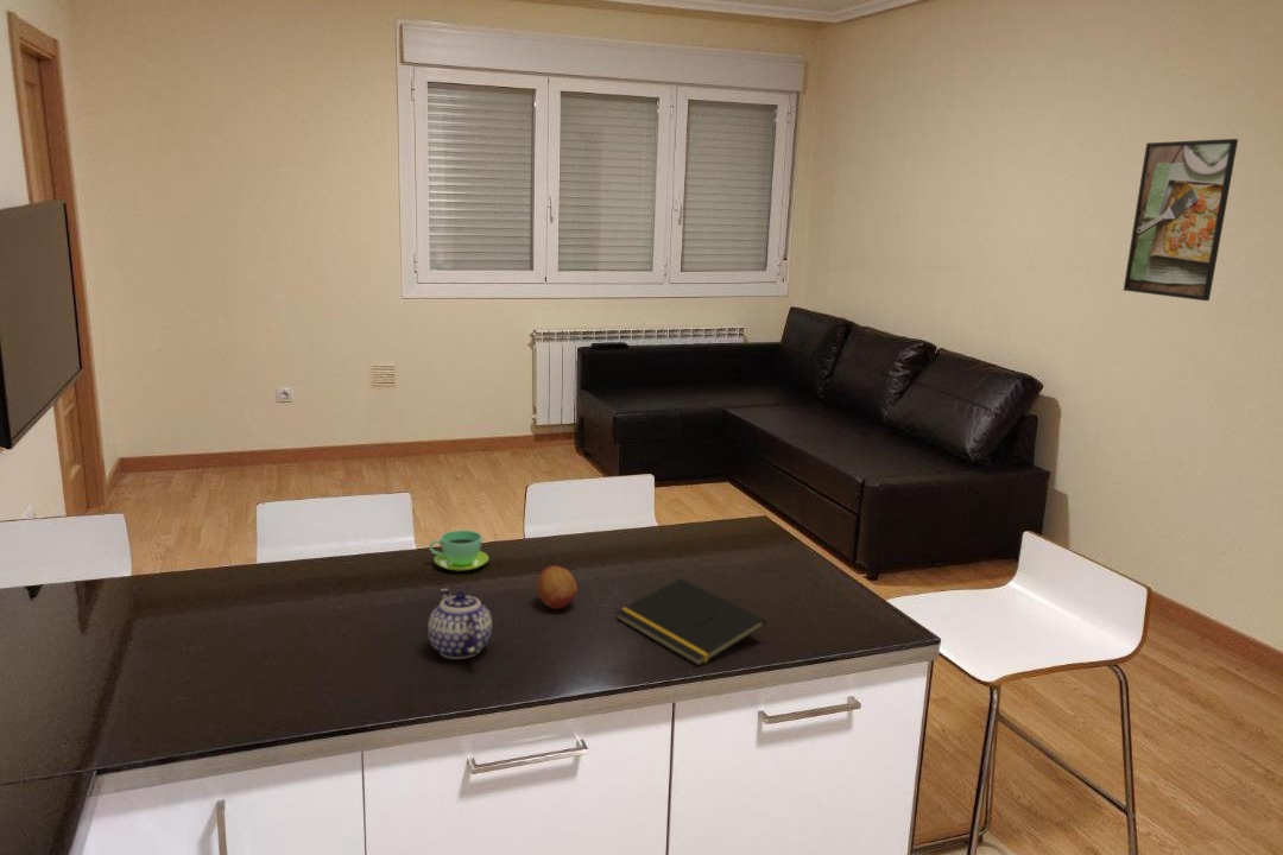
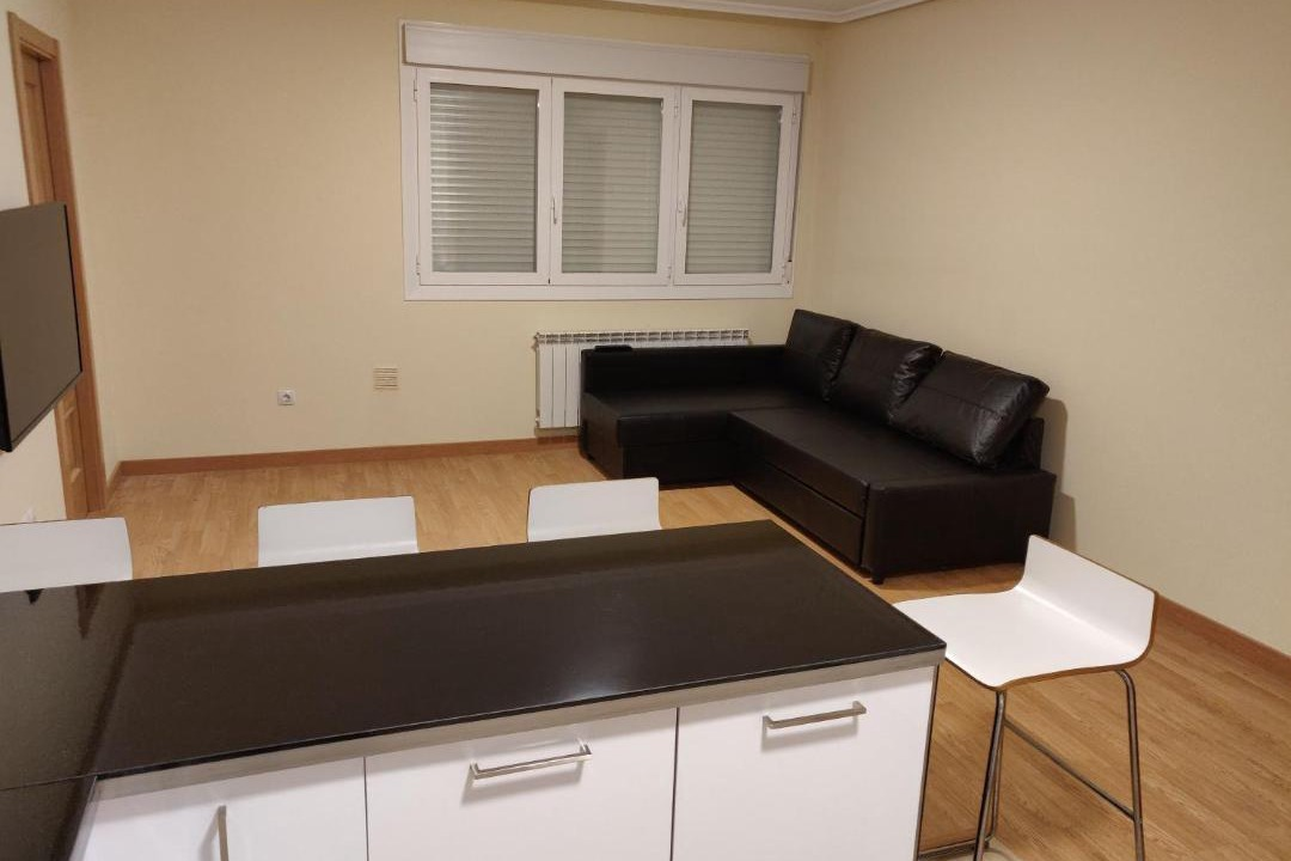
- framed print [1123,138,1239,302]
- teapot [426,588,493,660]
- notepad [615,577,766,667]
- cup [428,530,489,572]
- fruit [536,564,579,610]
